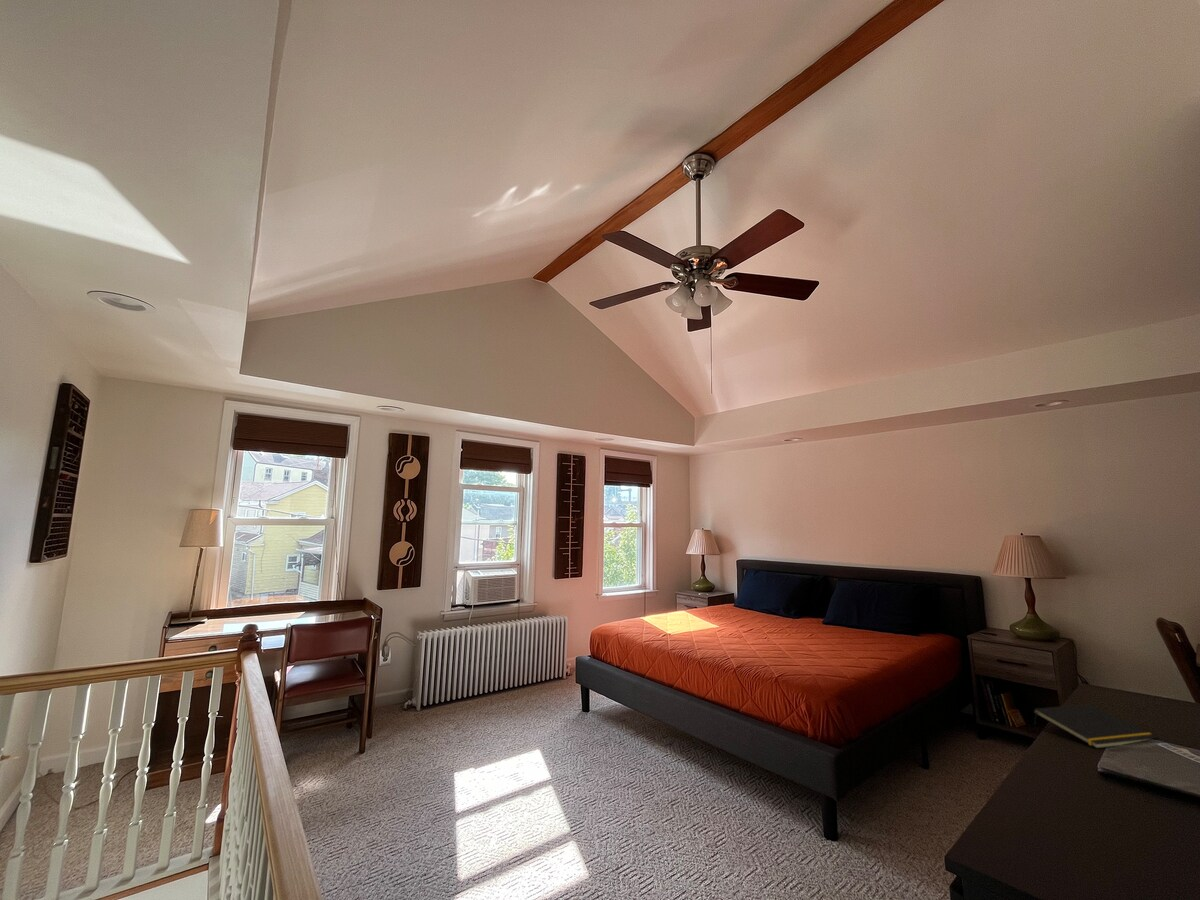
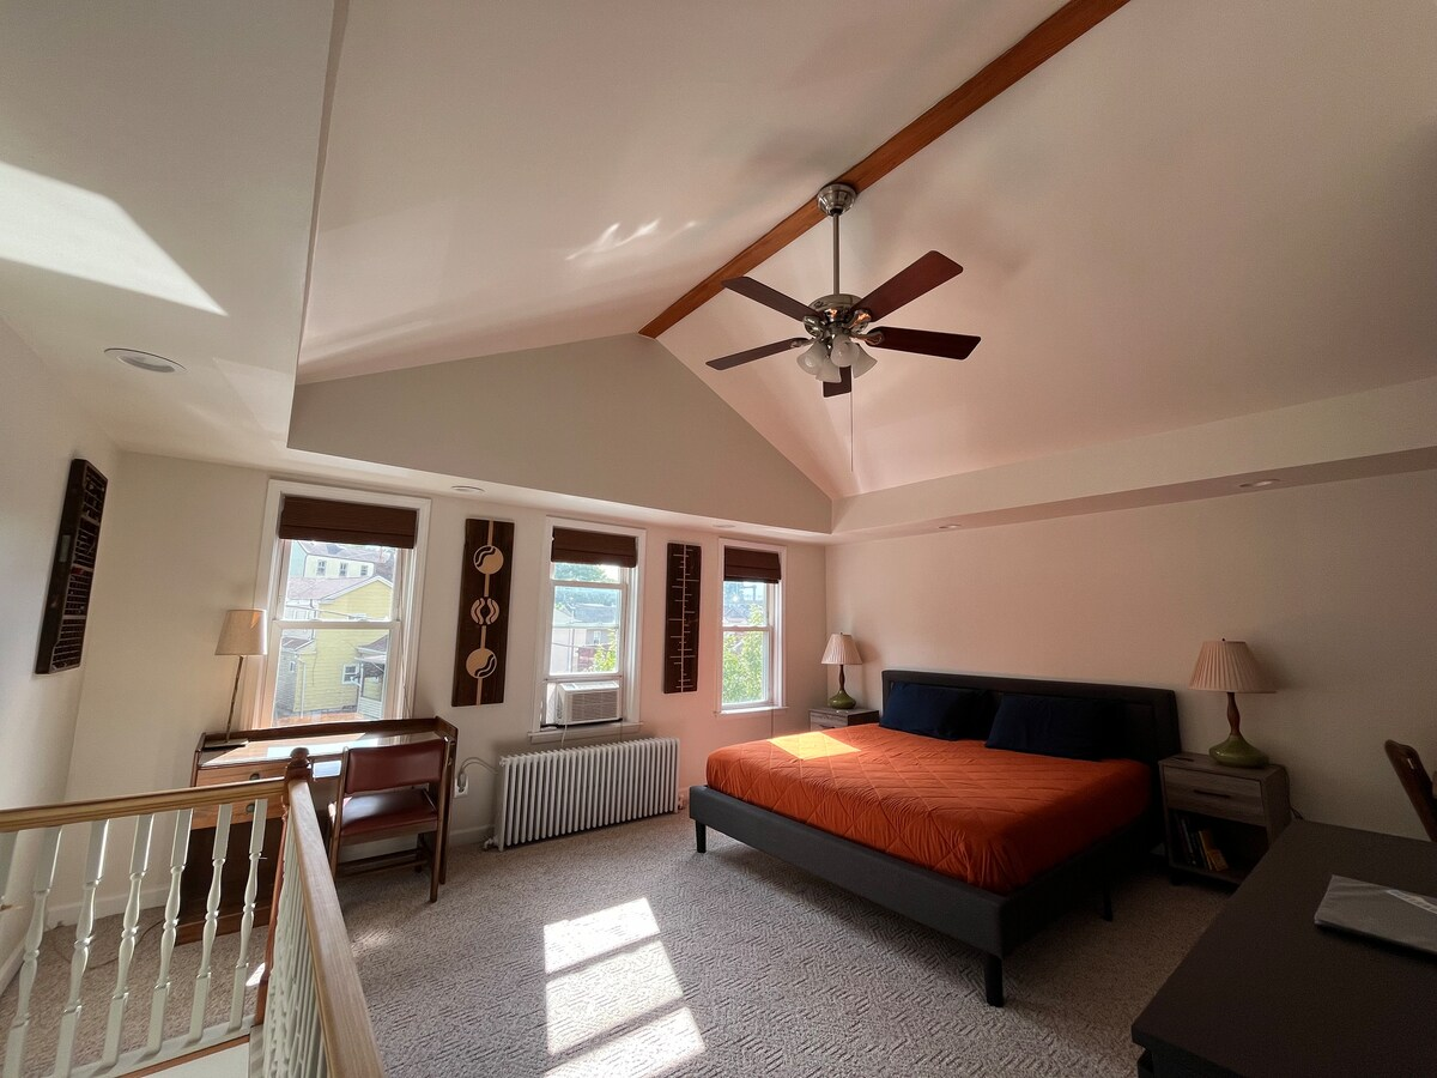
- notepad [1033,703,1159,750]
